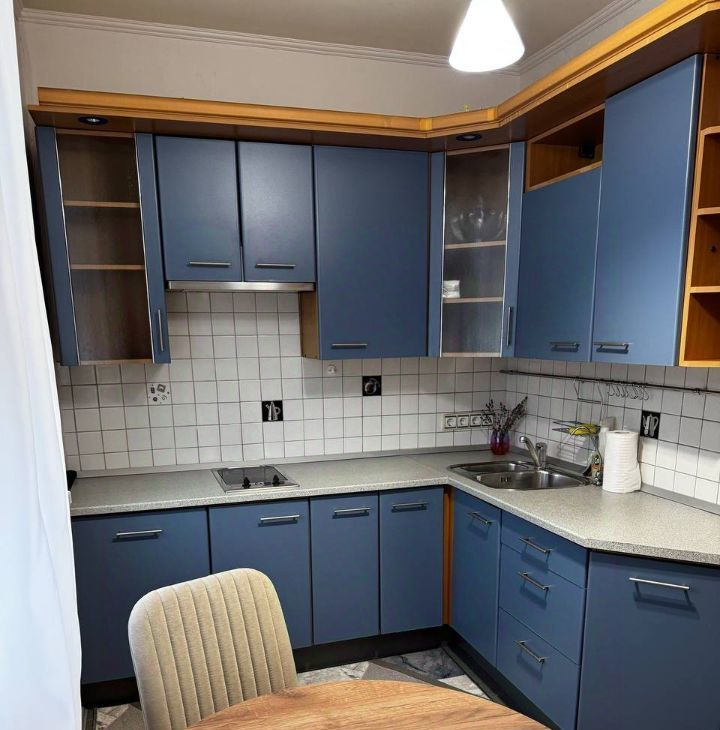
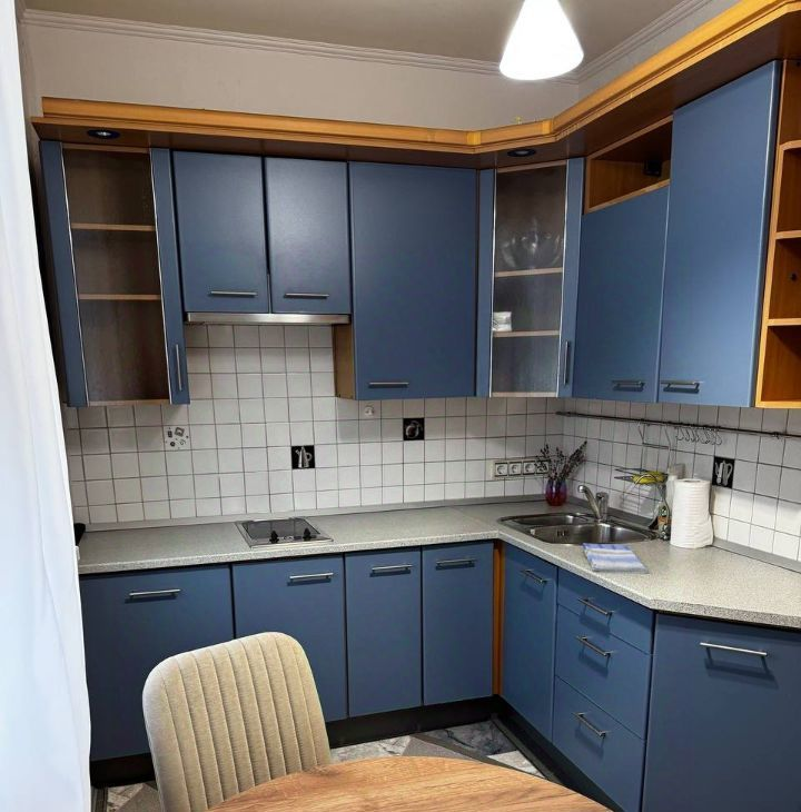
+ dish towel [582,542,649,575]
